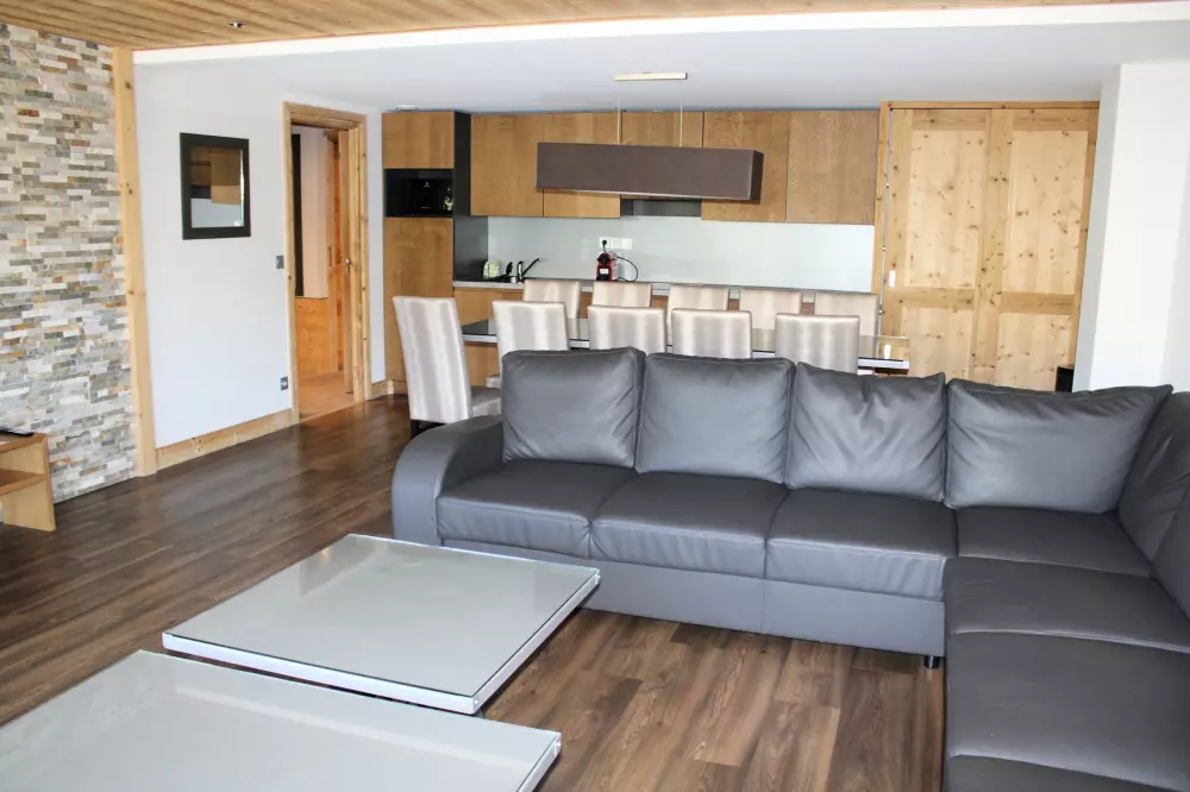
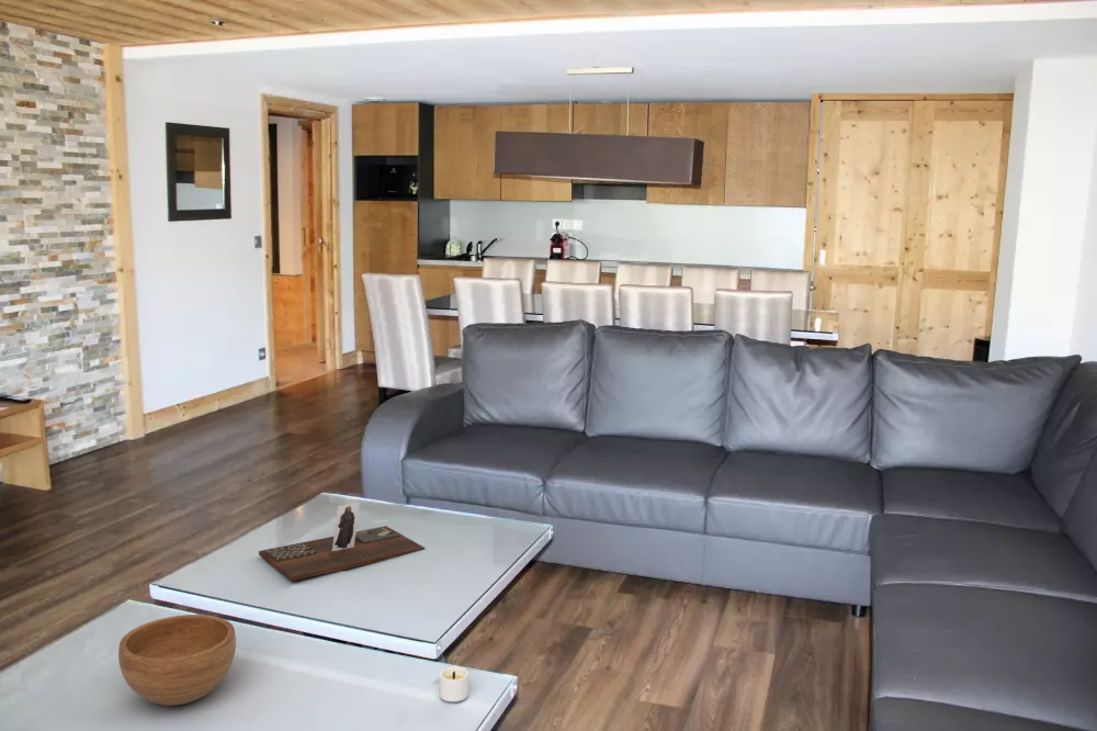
+ decorative tray [258,502,426,582]
+ candle [439,666,470,702]
+ bowl [117,614,237,707]
